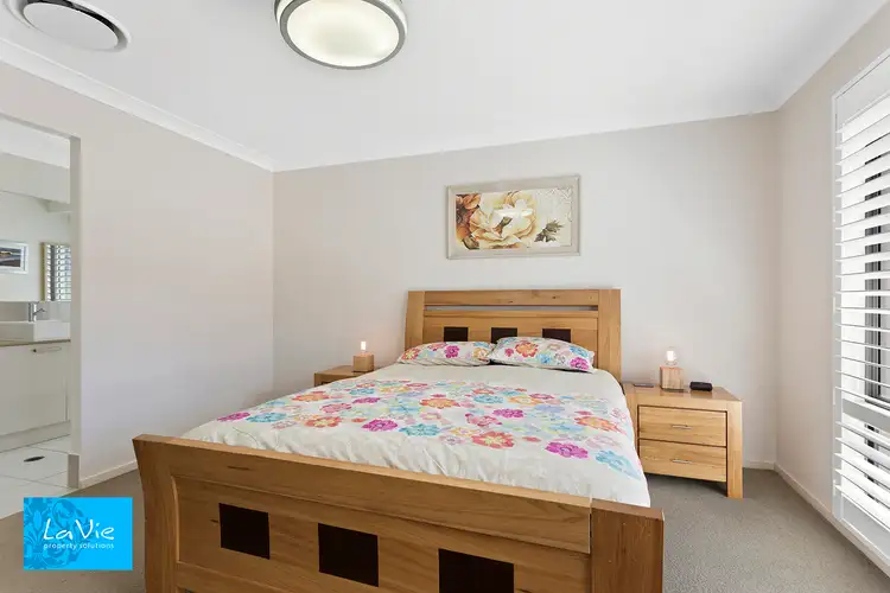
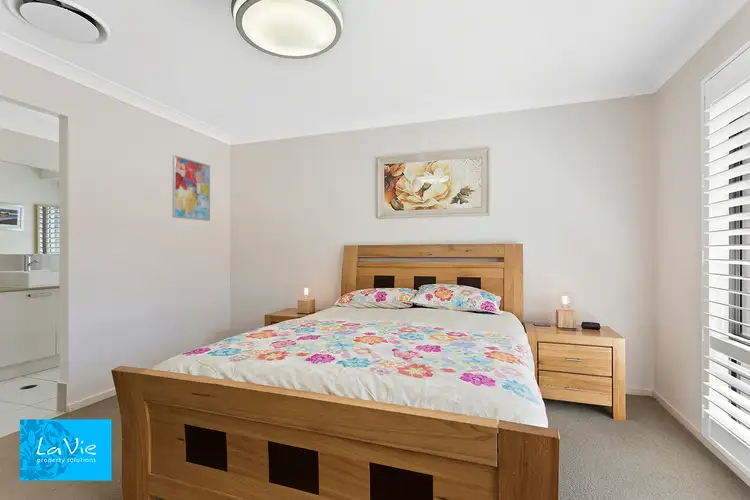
+ wall art [171,154,211,222]
